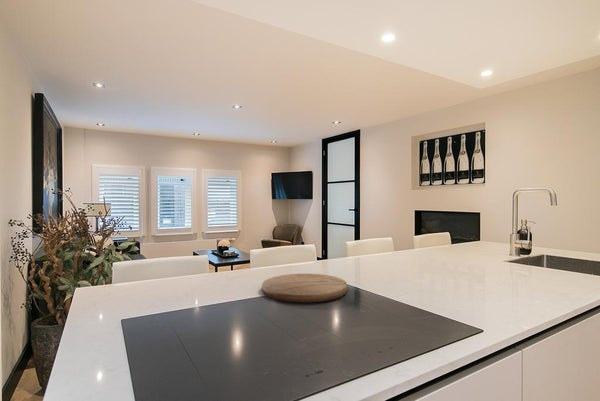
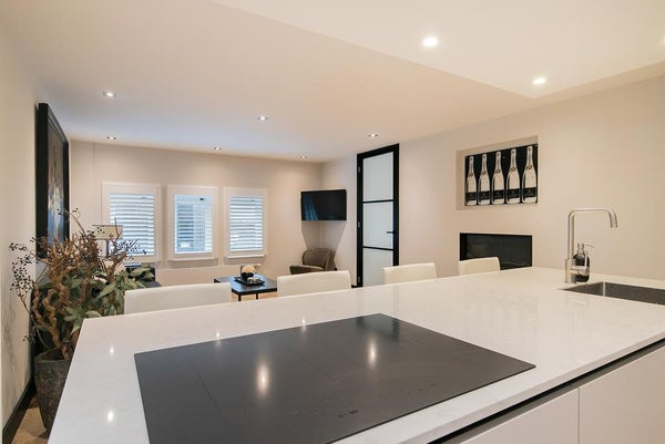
- cutting board [261,273,348,303]
